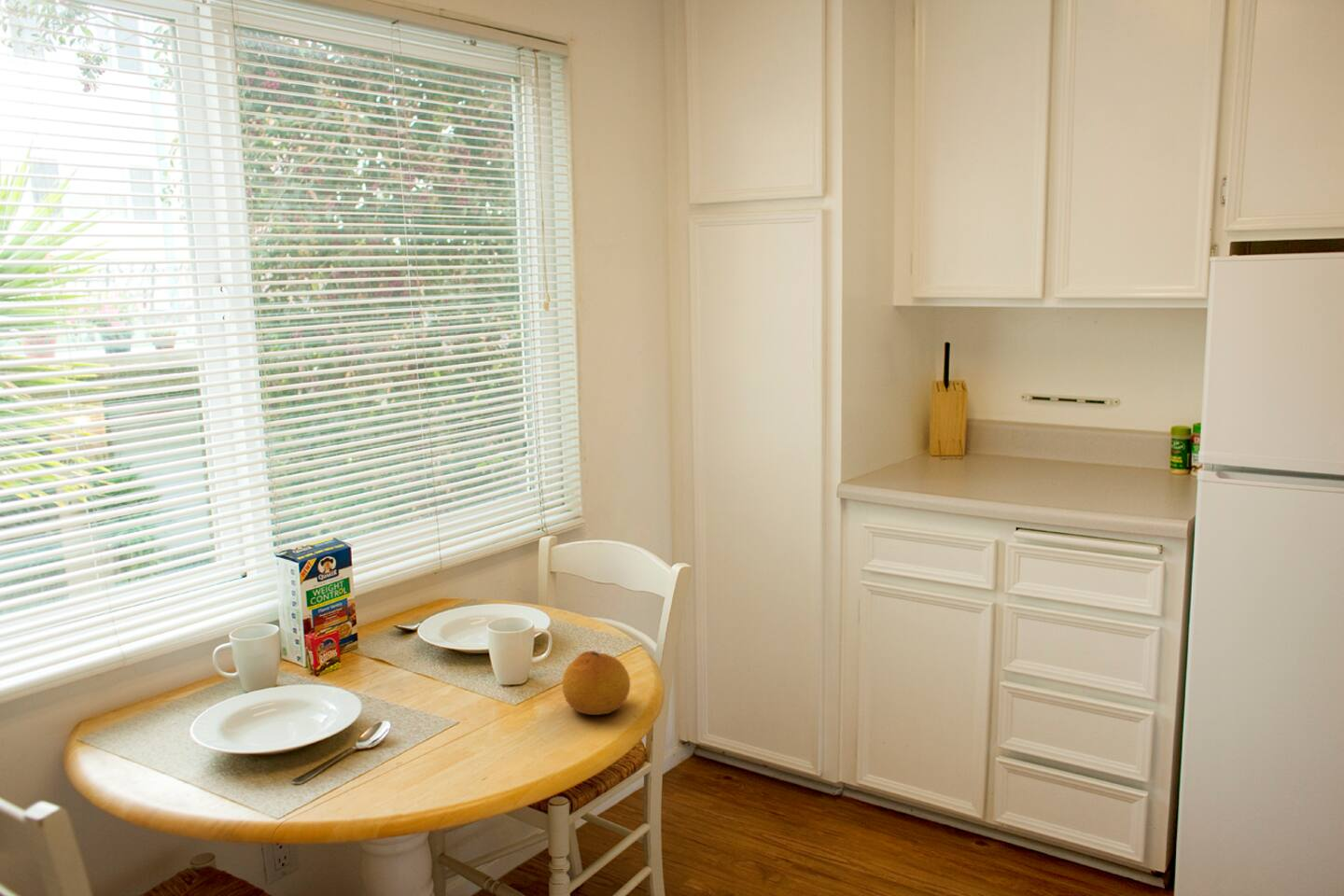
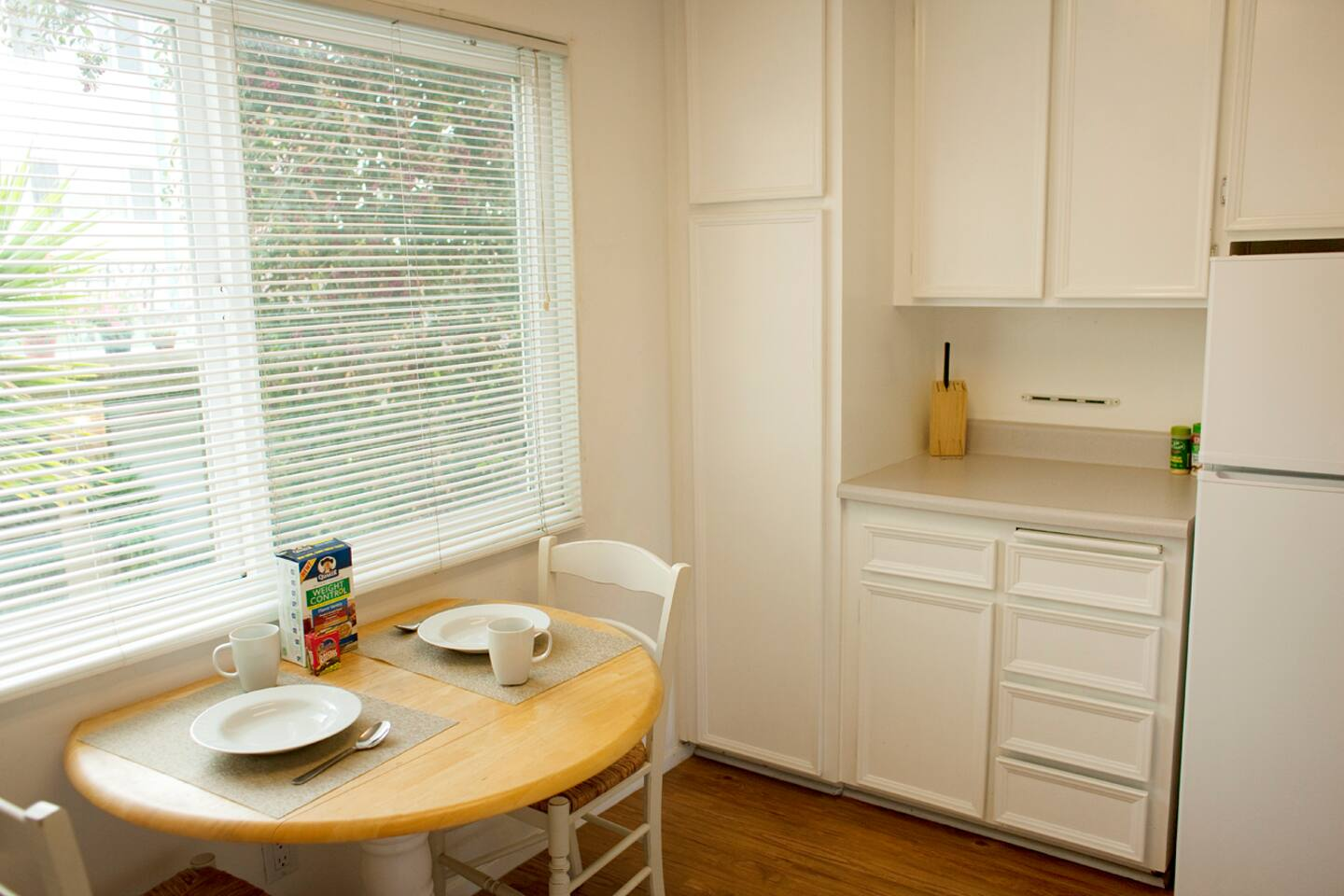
- fruit [561,650,631,716]
